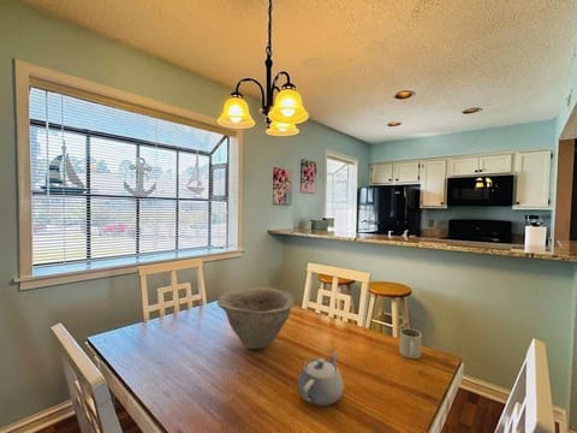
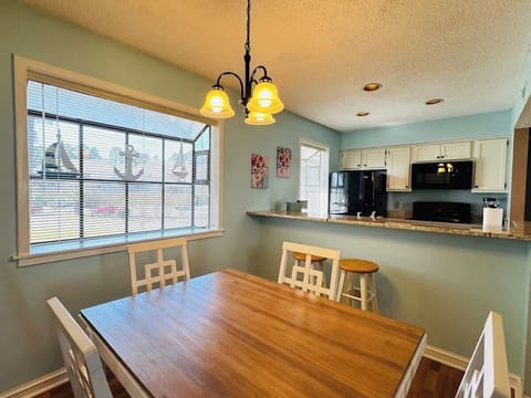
- bowl [216,286,296,350]
- mug [398,327,423,360]
- teapot [297,350,345,408]
